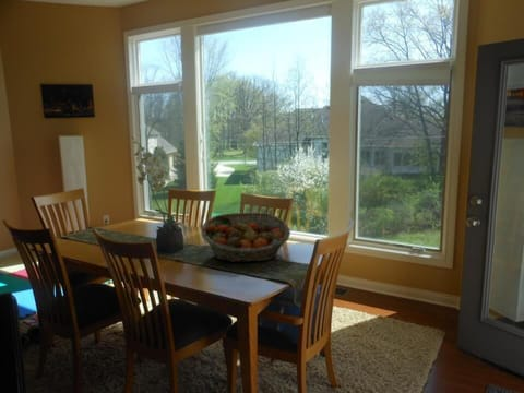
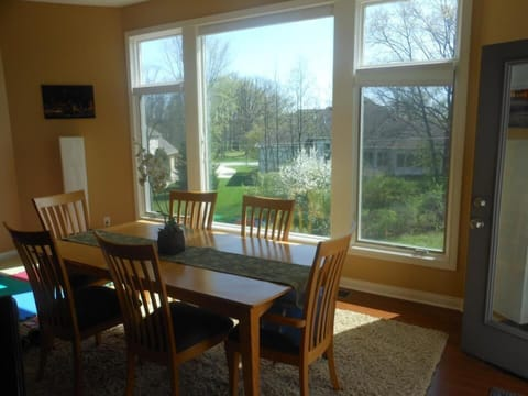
- fruit basket [200,211,291,263]
